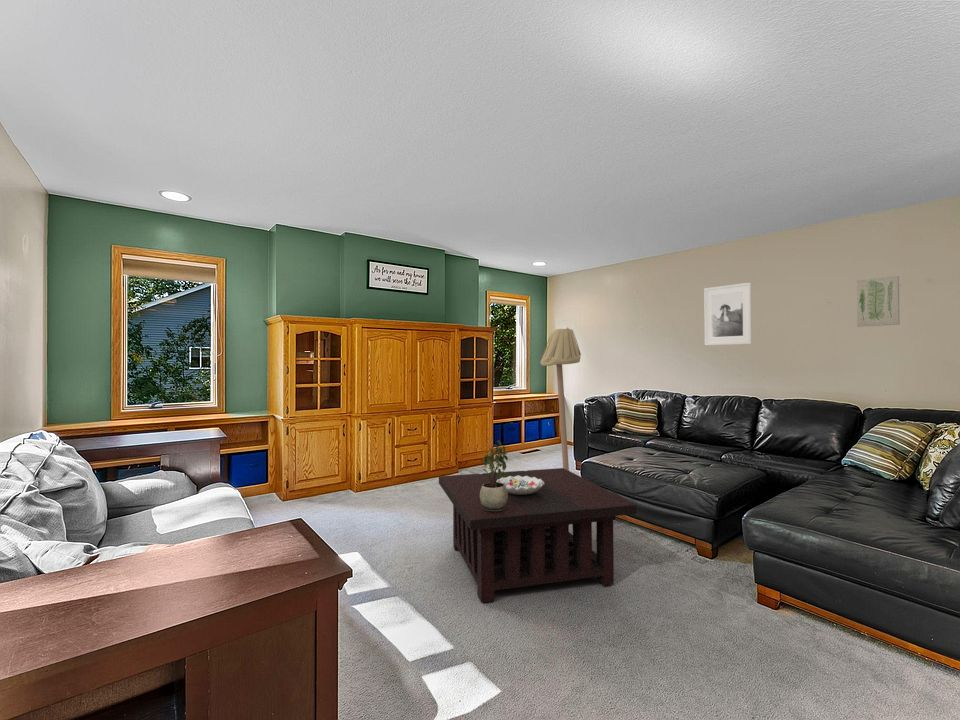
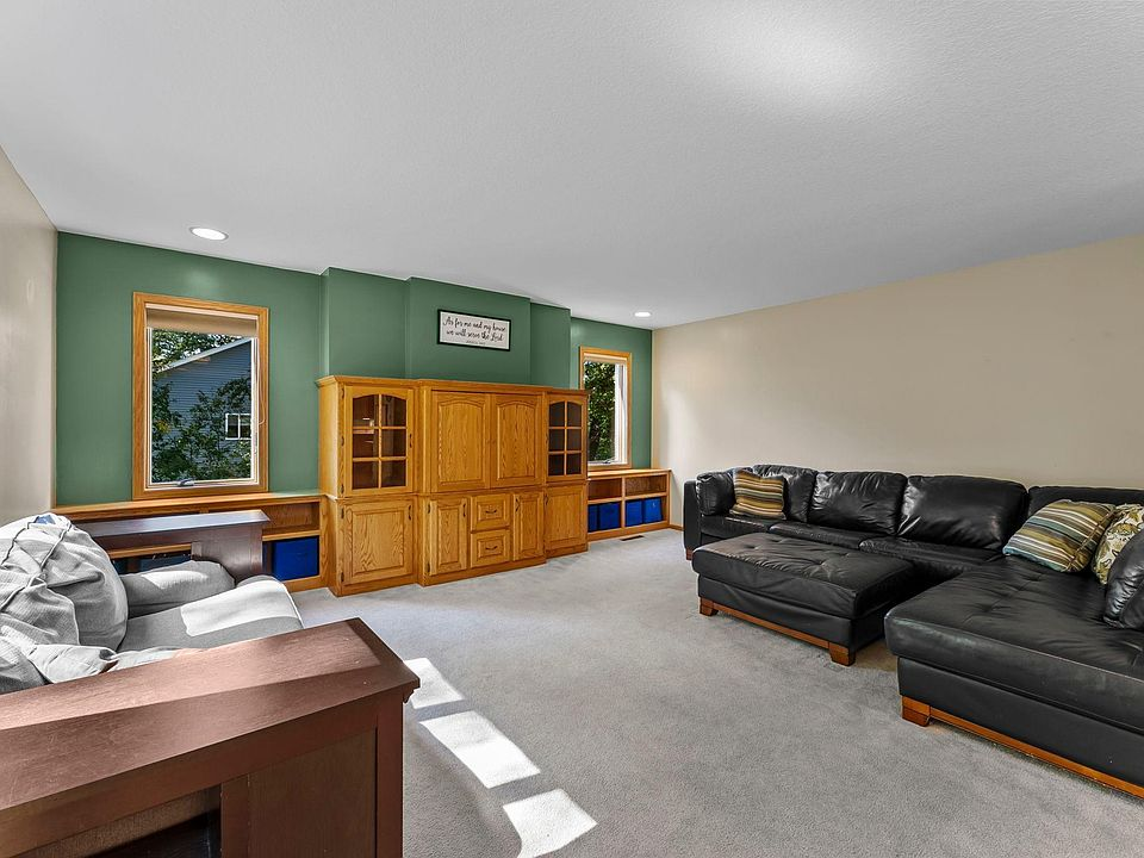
- decorative bowl [496,475,544,495]
- coffee table [438,467,638,604]
- potted plant [480,440,509,512]
- floor lamp [539,326,582,471]
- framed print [703,282,753,346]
- wall art [856,275,901,328]
